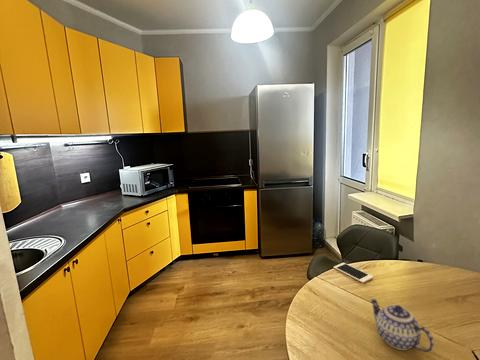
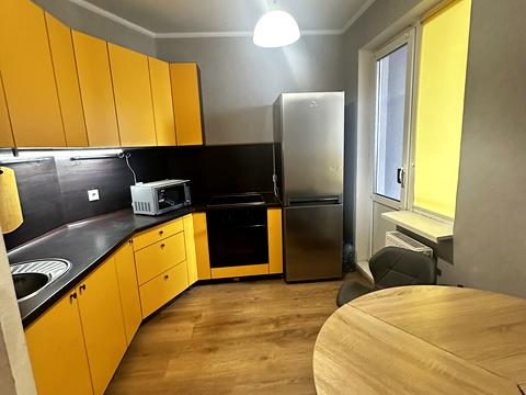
- cell phone [333,262,374,284]
- teapot [368,297,435,353]
